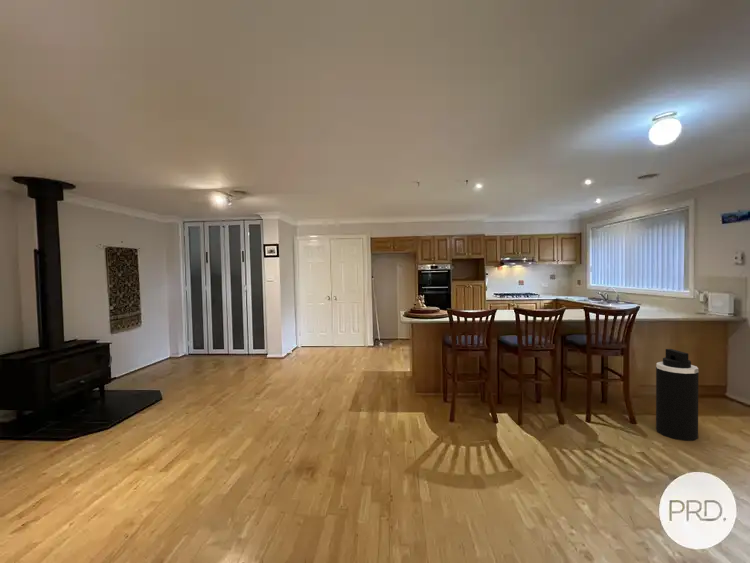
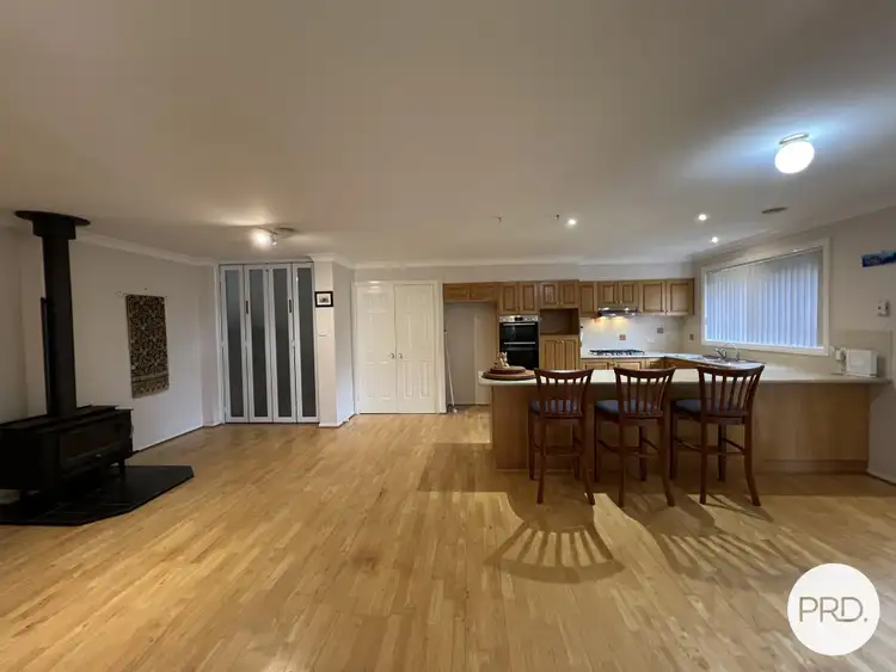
- trash can [655,348,699,442]
